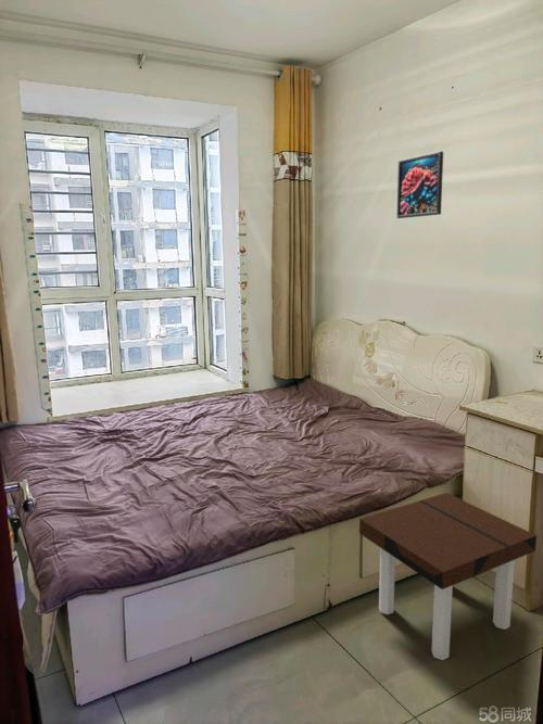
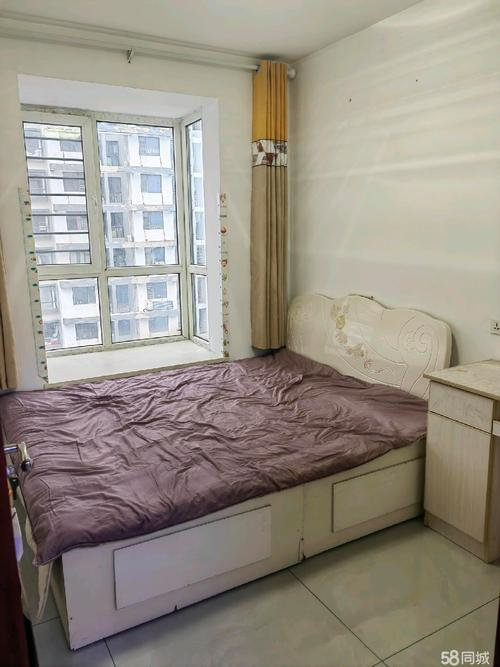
- side table [358,492,538,661]
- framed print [396,150,444,219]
